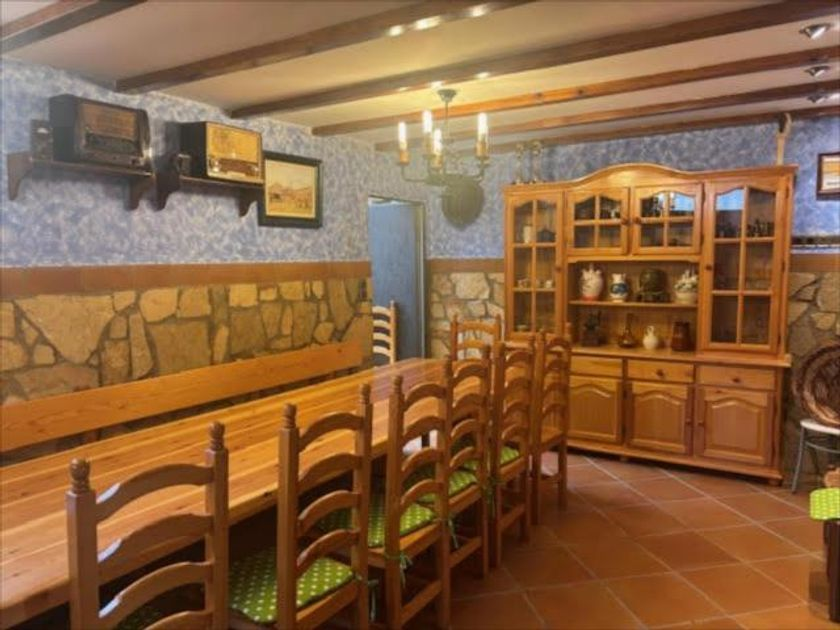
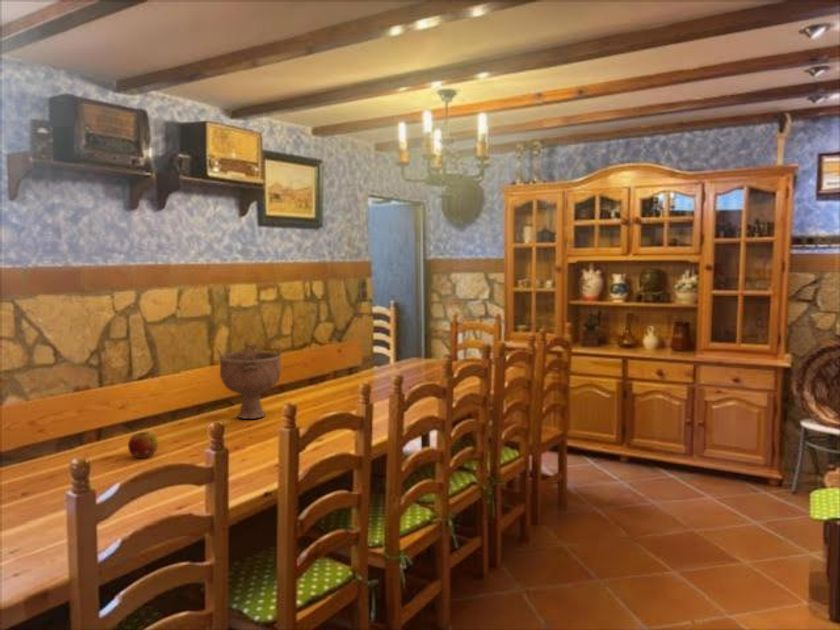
+ fruit [127,431,159,459]
+ decorative bowl [216,342,282,420]
